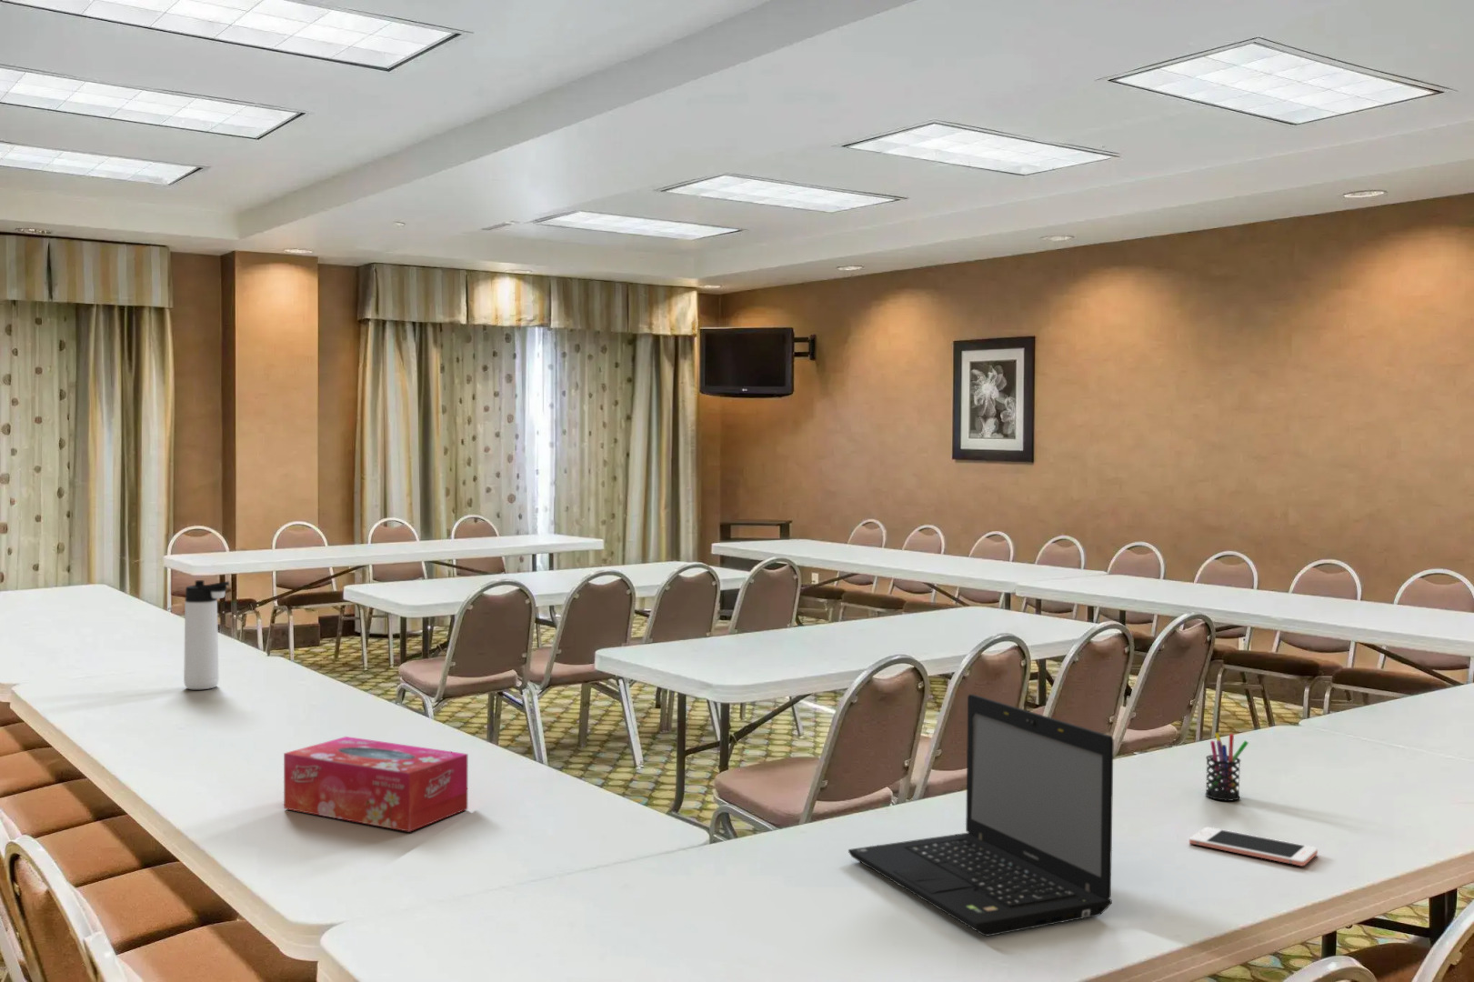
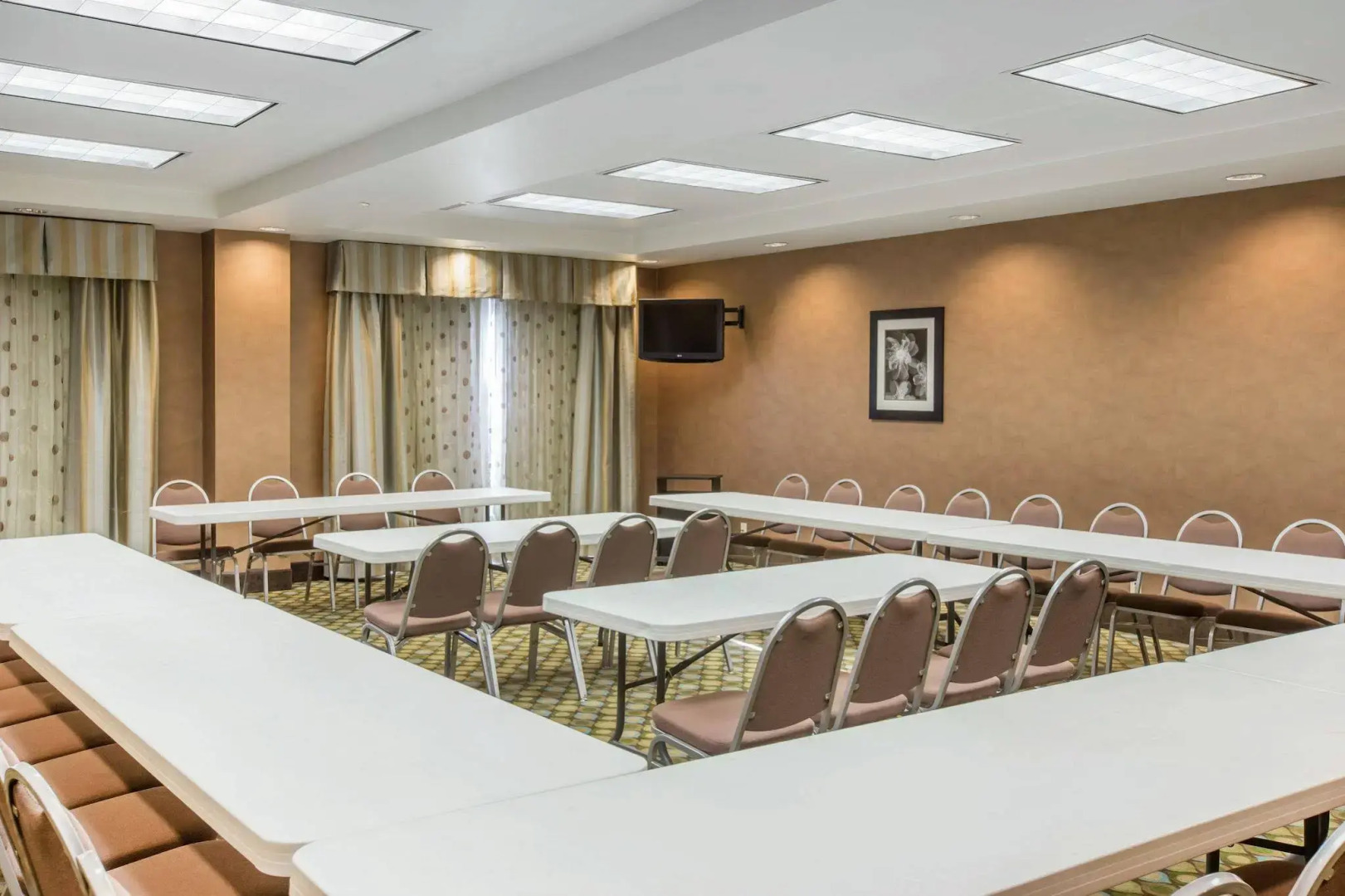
- laptop [847,693,1115,937]
- cell phone [1188,826,1318,867]
- thermos bottle [183,579,230,690]
- pen holder [1204,732,1249,802]
- tissue box [283,735,468,833]
